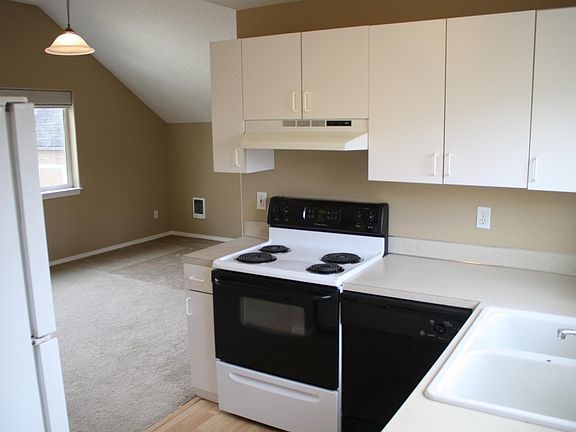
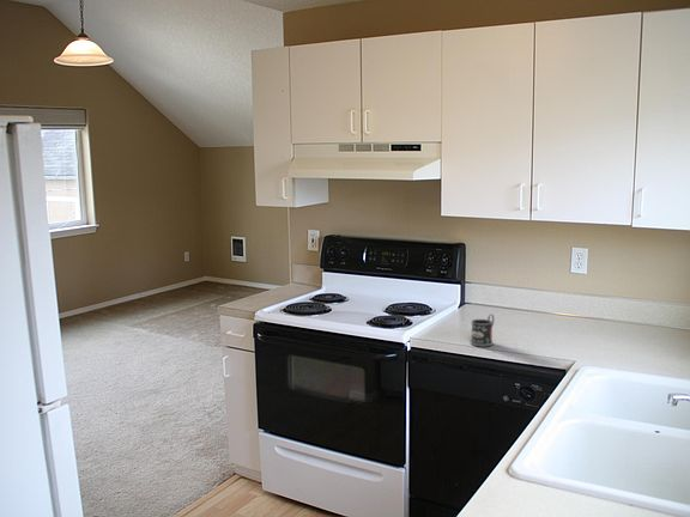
+ mug [470,314,495,347]
